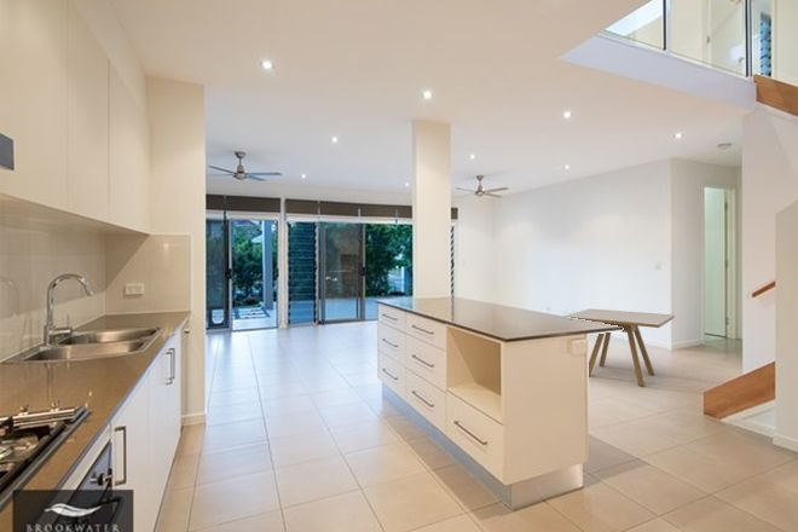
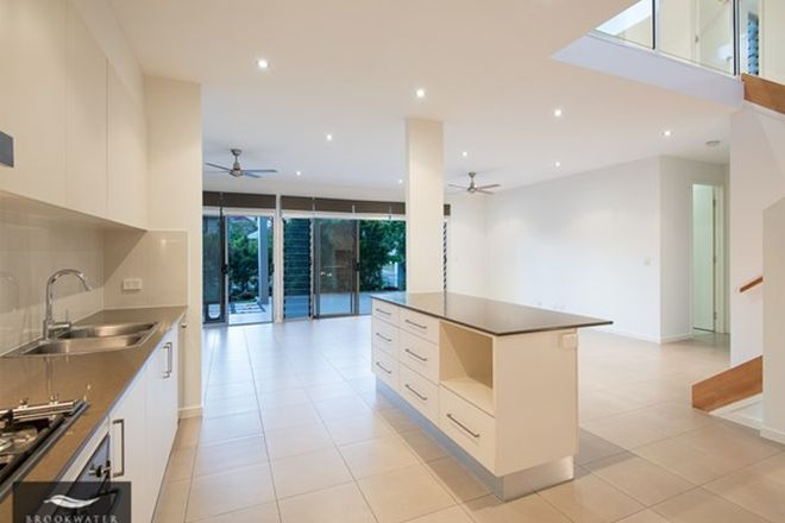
- dining table [563,307,676,387]
